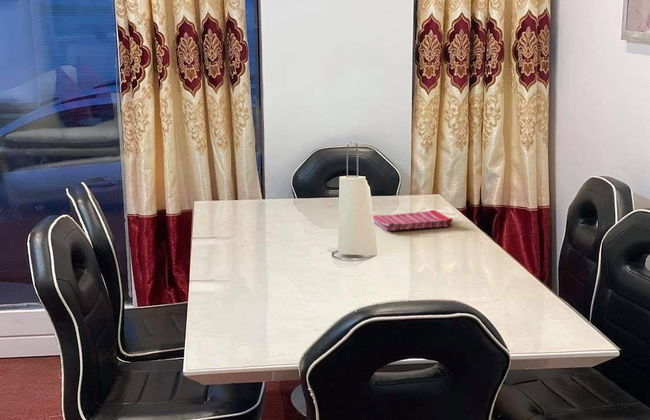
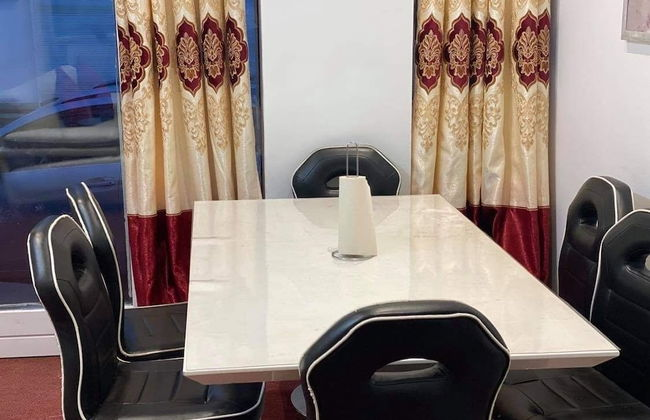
- dish towel [372,209,454,232]
